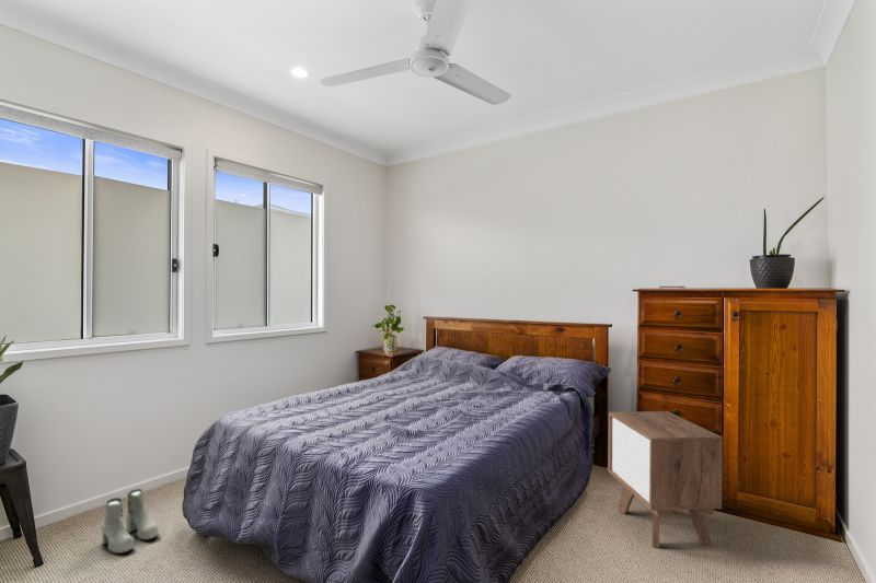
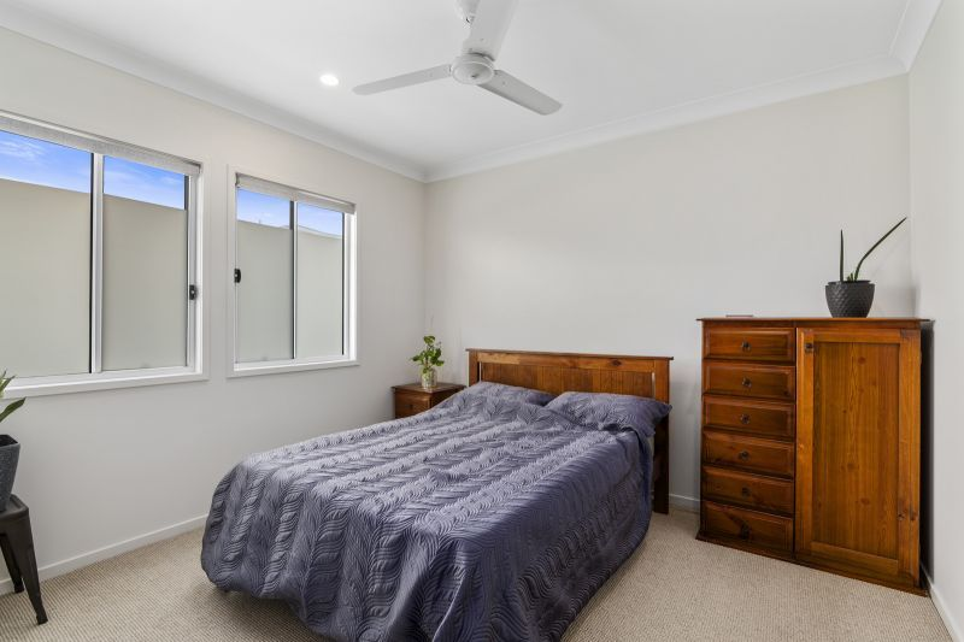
- boots [100,488,159,555]
- nightstand [607,410,724,549]
